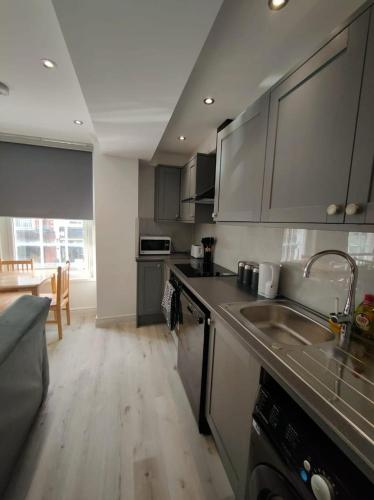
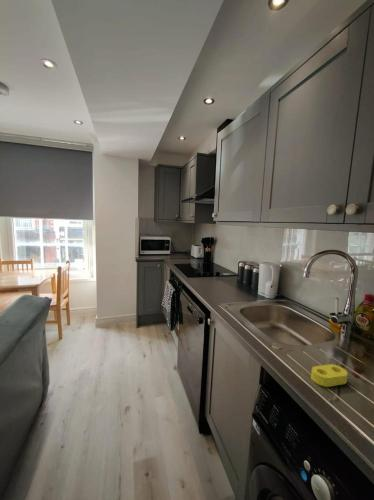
+ sponge [310,363,349,388]
